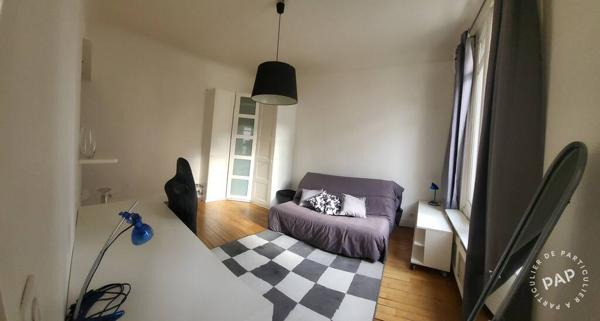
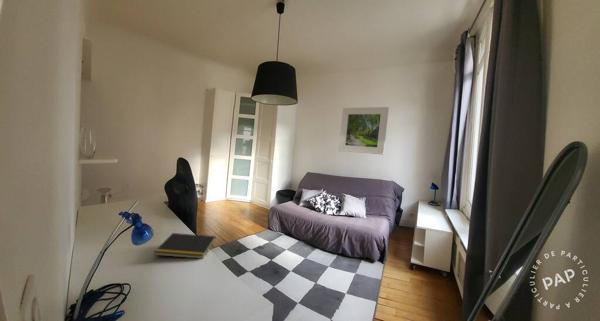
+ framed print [338,106,390,155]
+ notepad [152,232,216,260]
